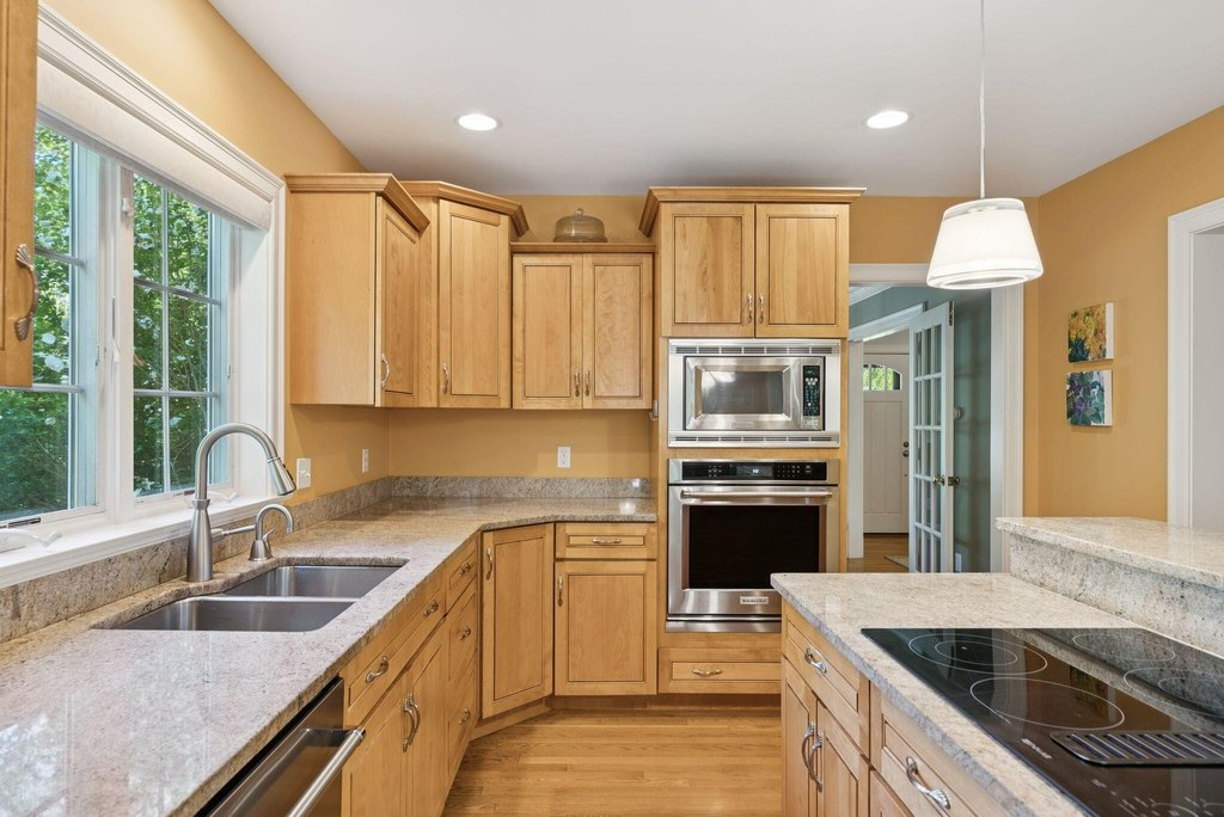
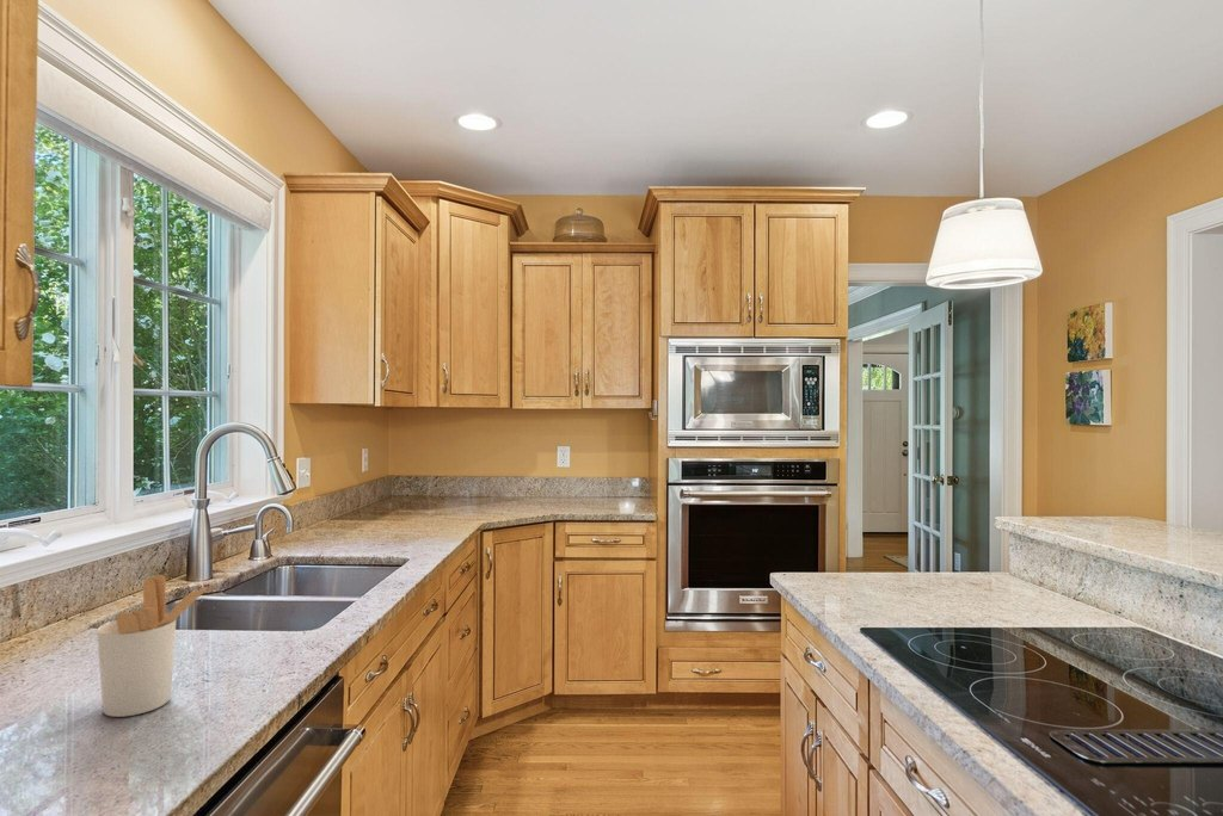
+ utensil holder [96,574,216,718]
